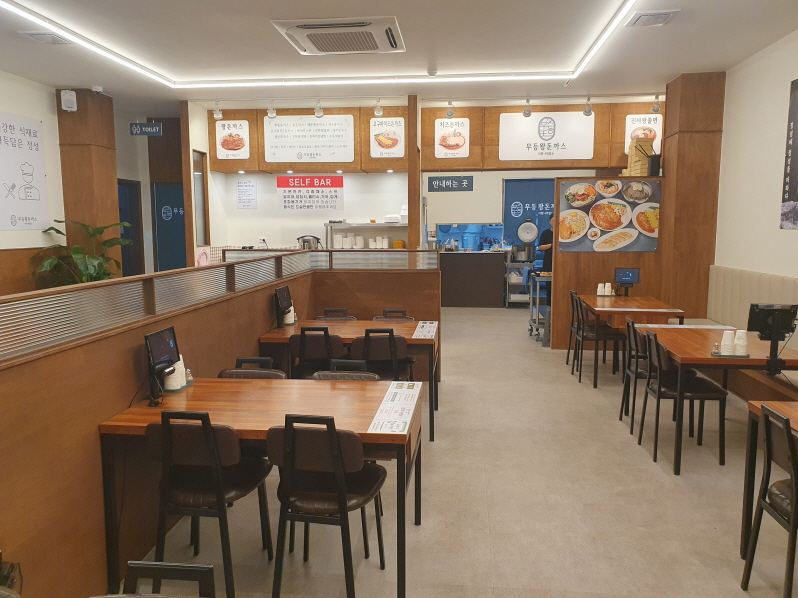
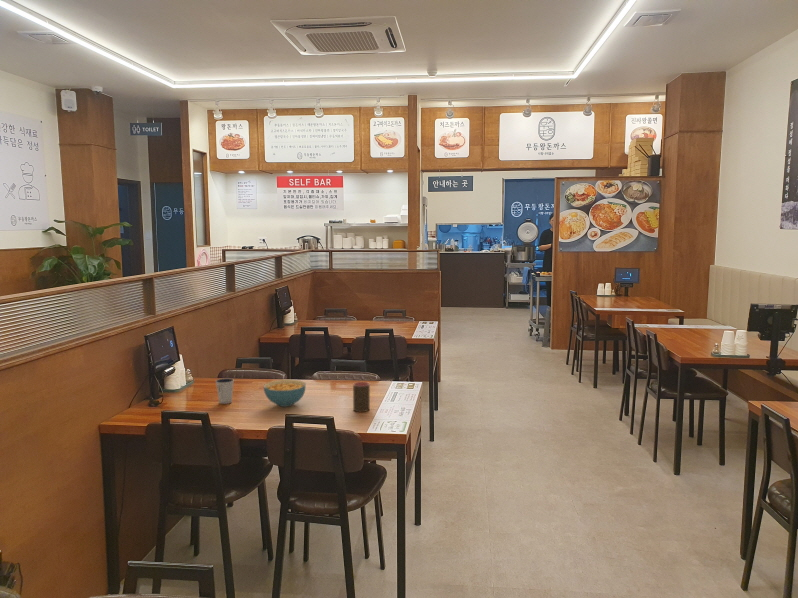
+ cup [352,381,371,413]
+ dixie cup [214,377,235,405]
+ cereal bowl [263,379,307,408]
